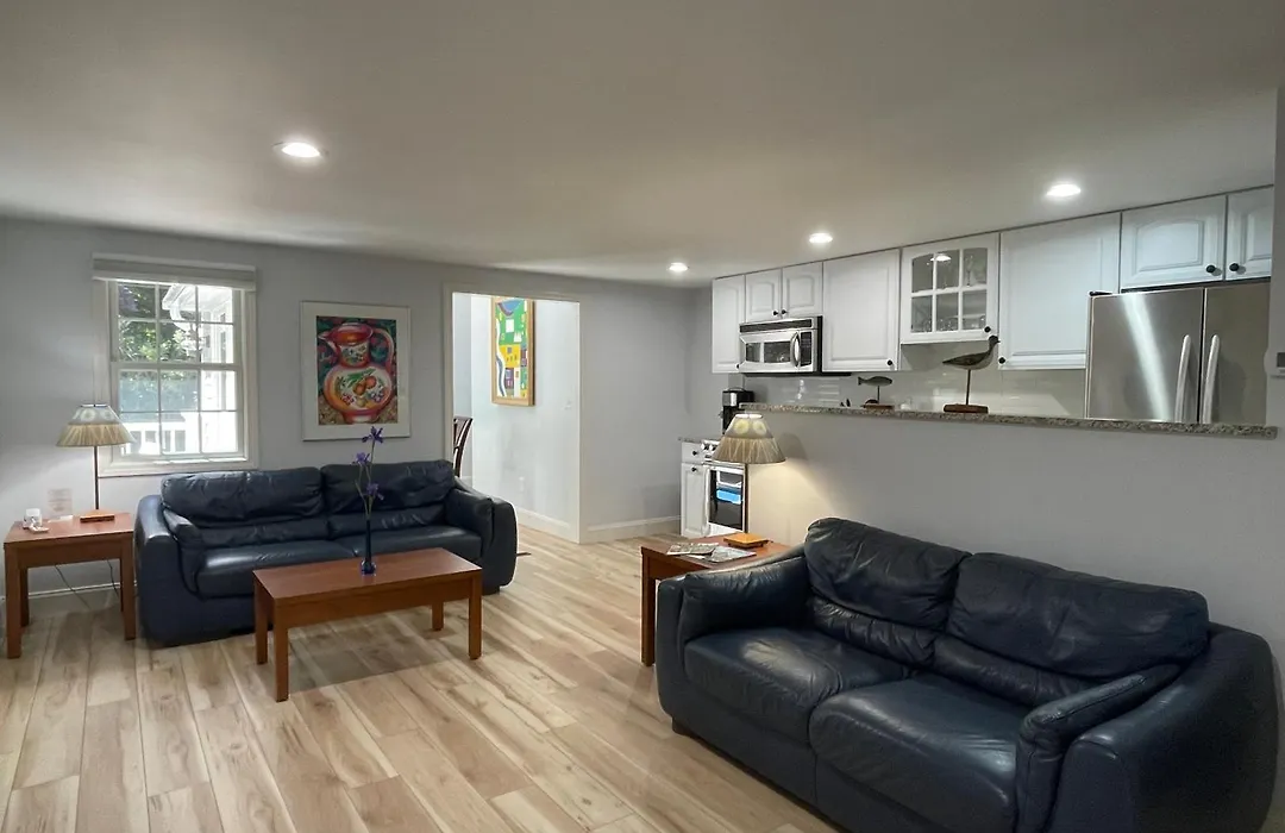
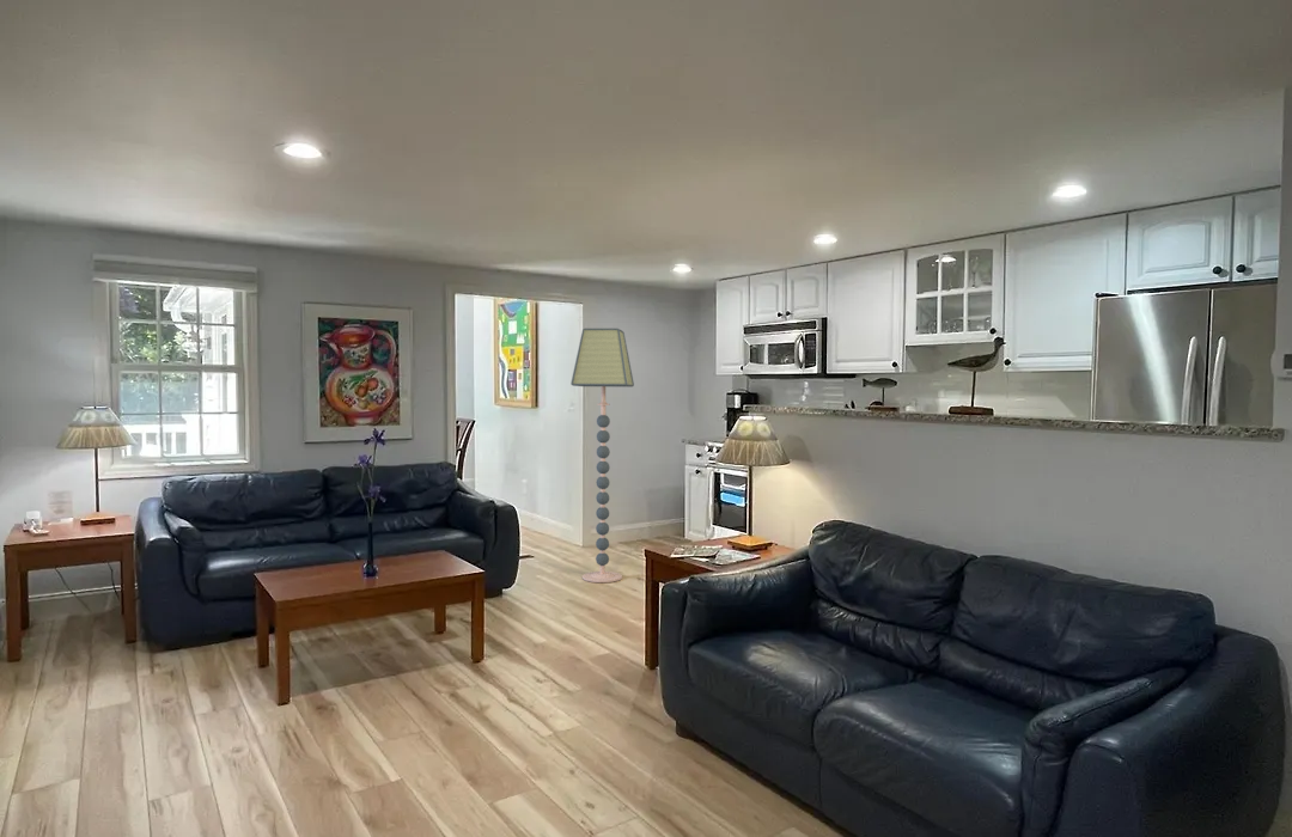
+ floor lamp [569,328,635,584]
